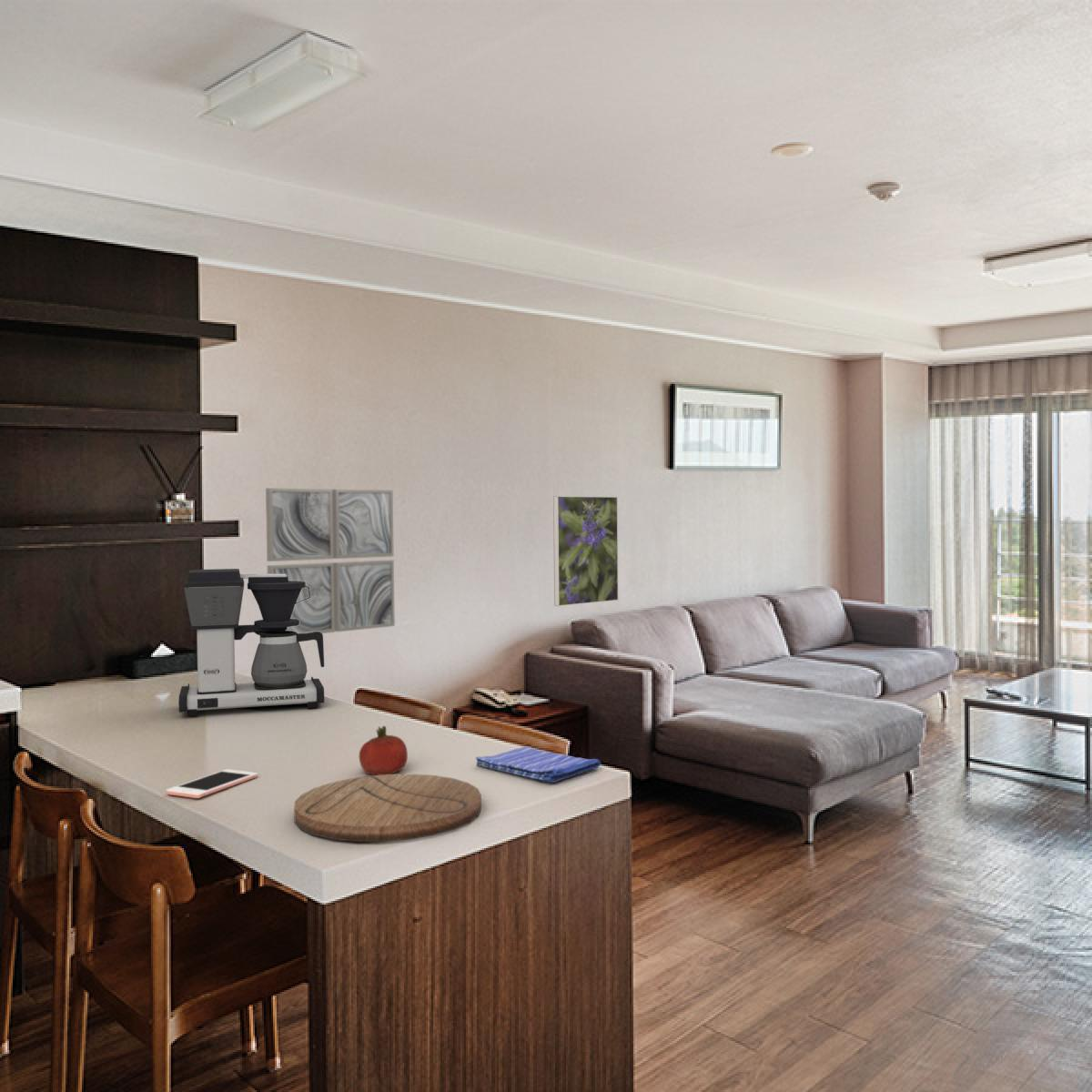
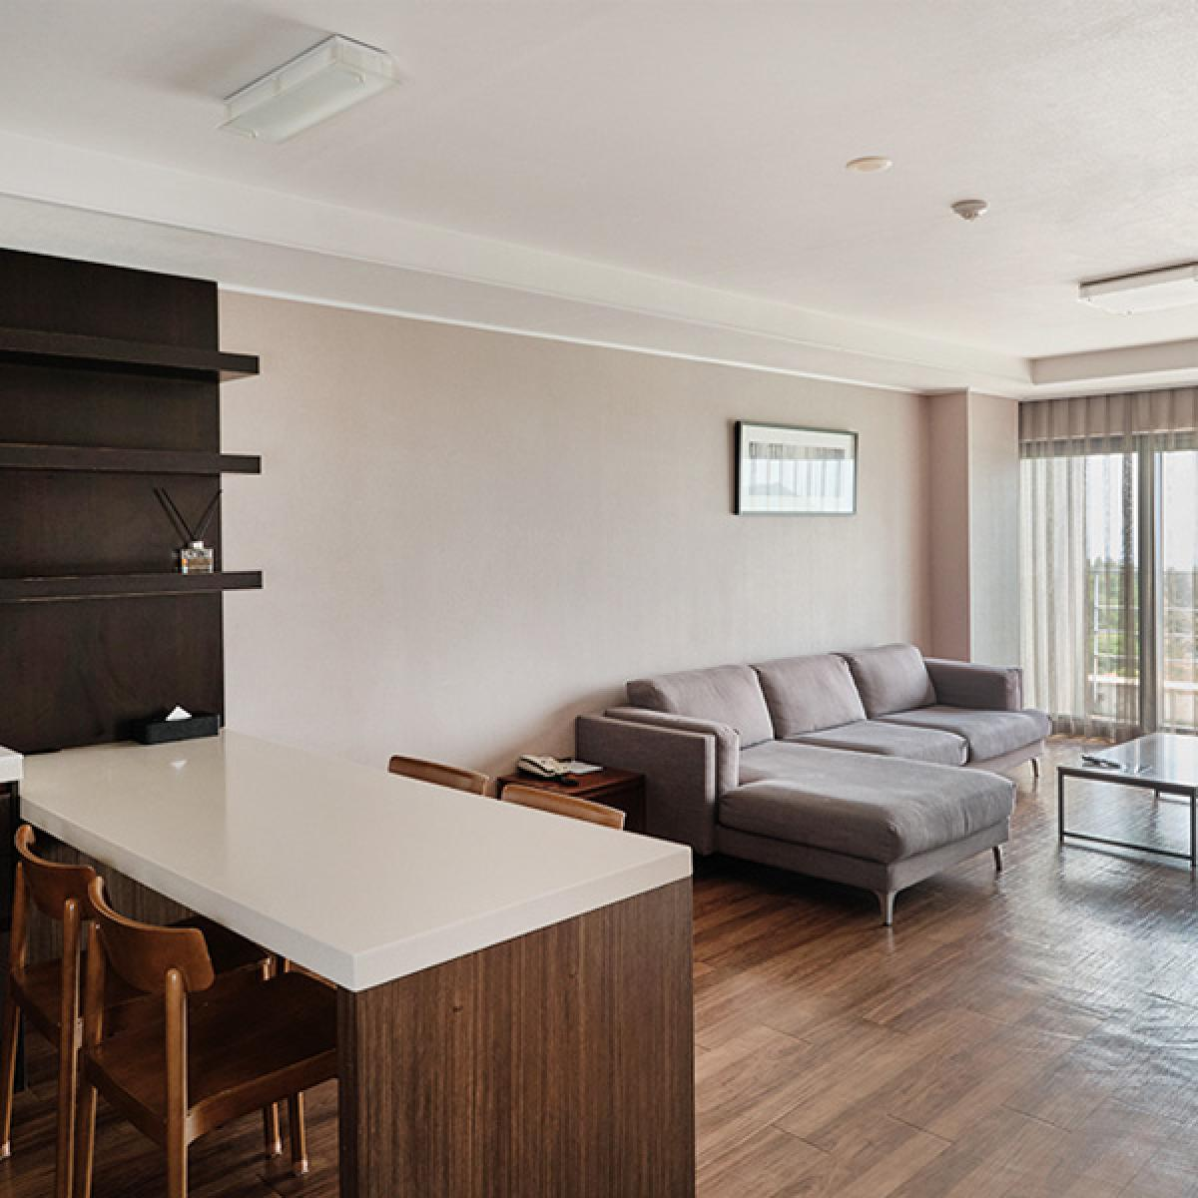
- fruit [359,725,409,775]
- wall art [265,487,396,634]
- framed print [552,495,619,607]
- dish towel [475,745,602,784]
- cutting board [293,773,482,843]
- coffee maker [178,568,325,717]
- cell phone [166,769,258,799]
